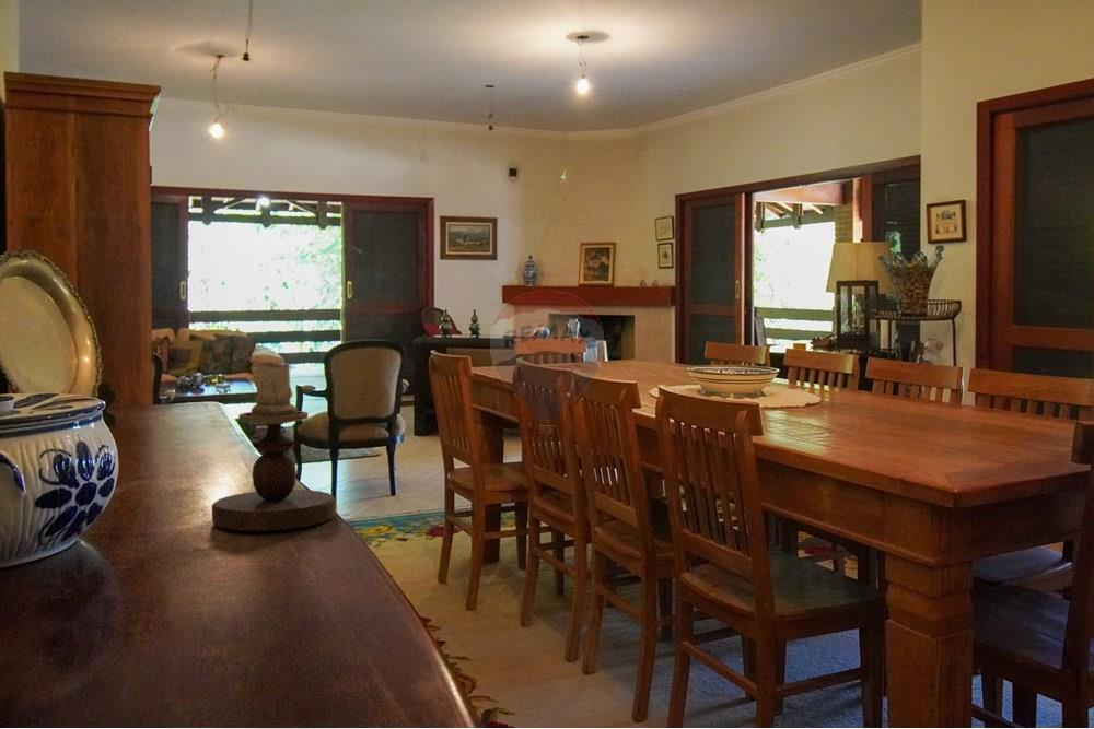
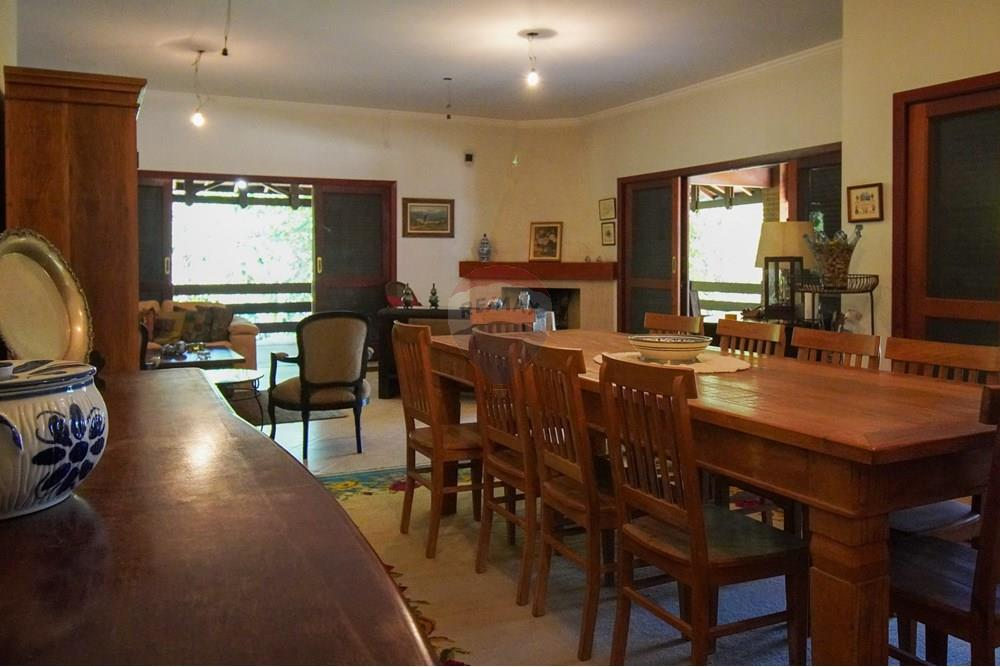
- candlestick [211,362,337,532]
